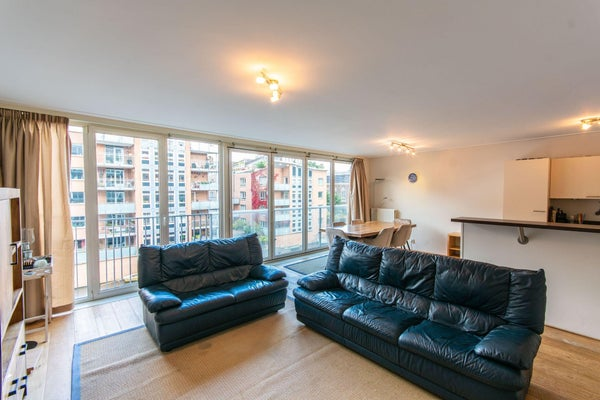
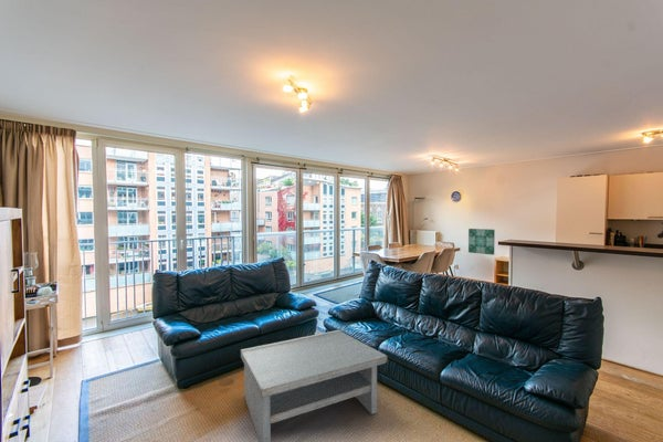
+ coffee table [240,328,388,442]
+ wall art [467,228,496,256]
